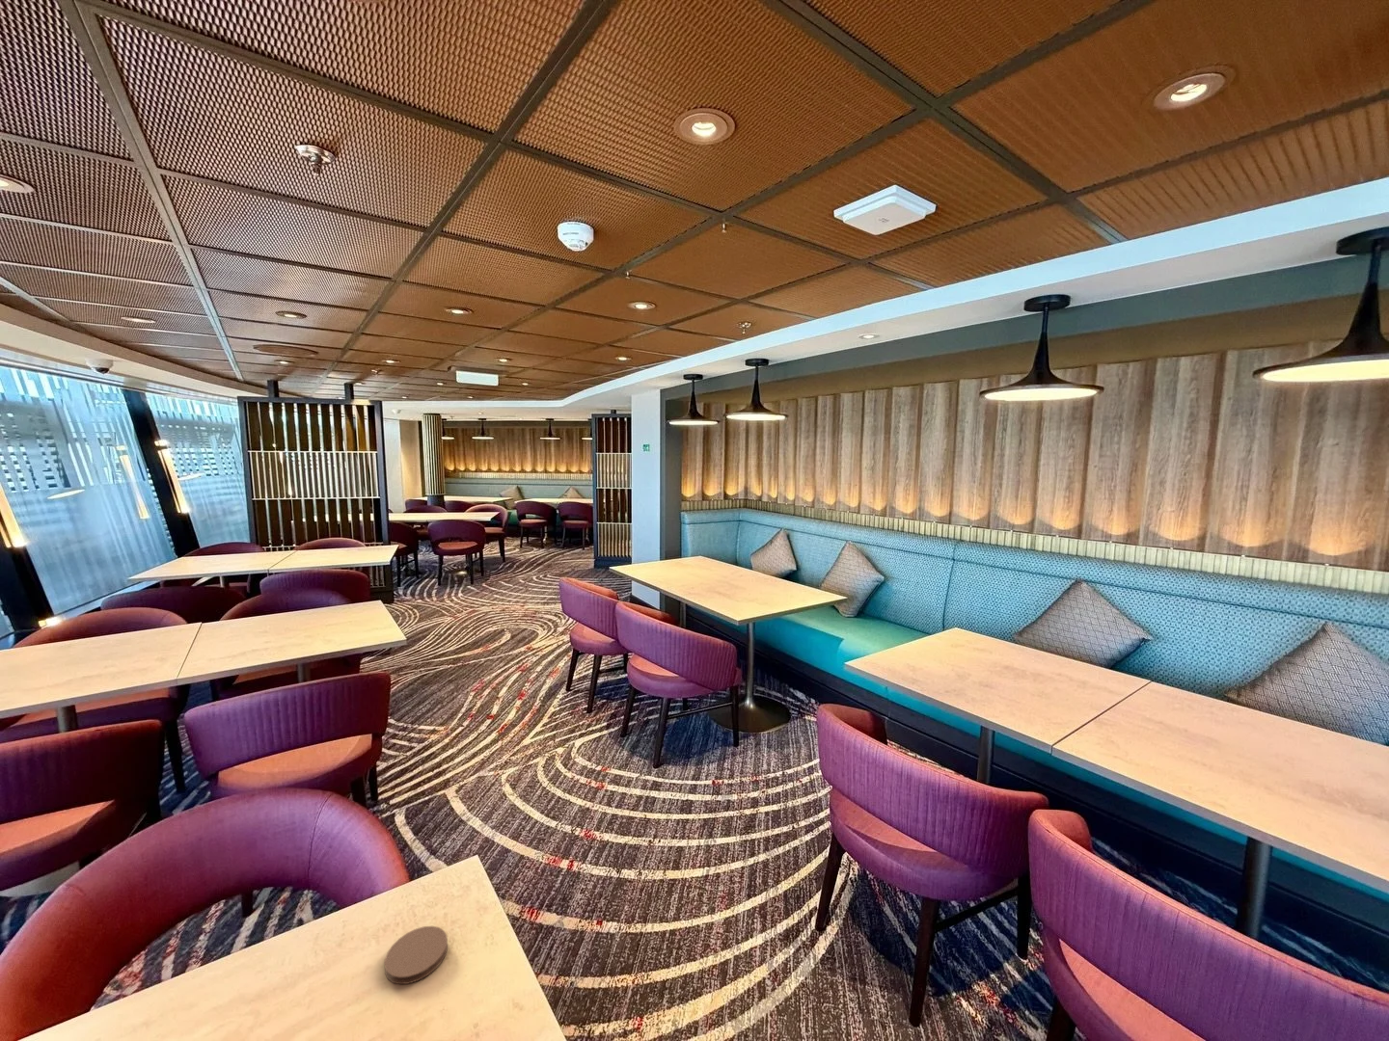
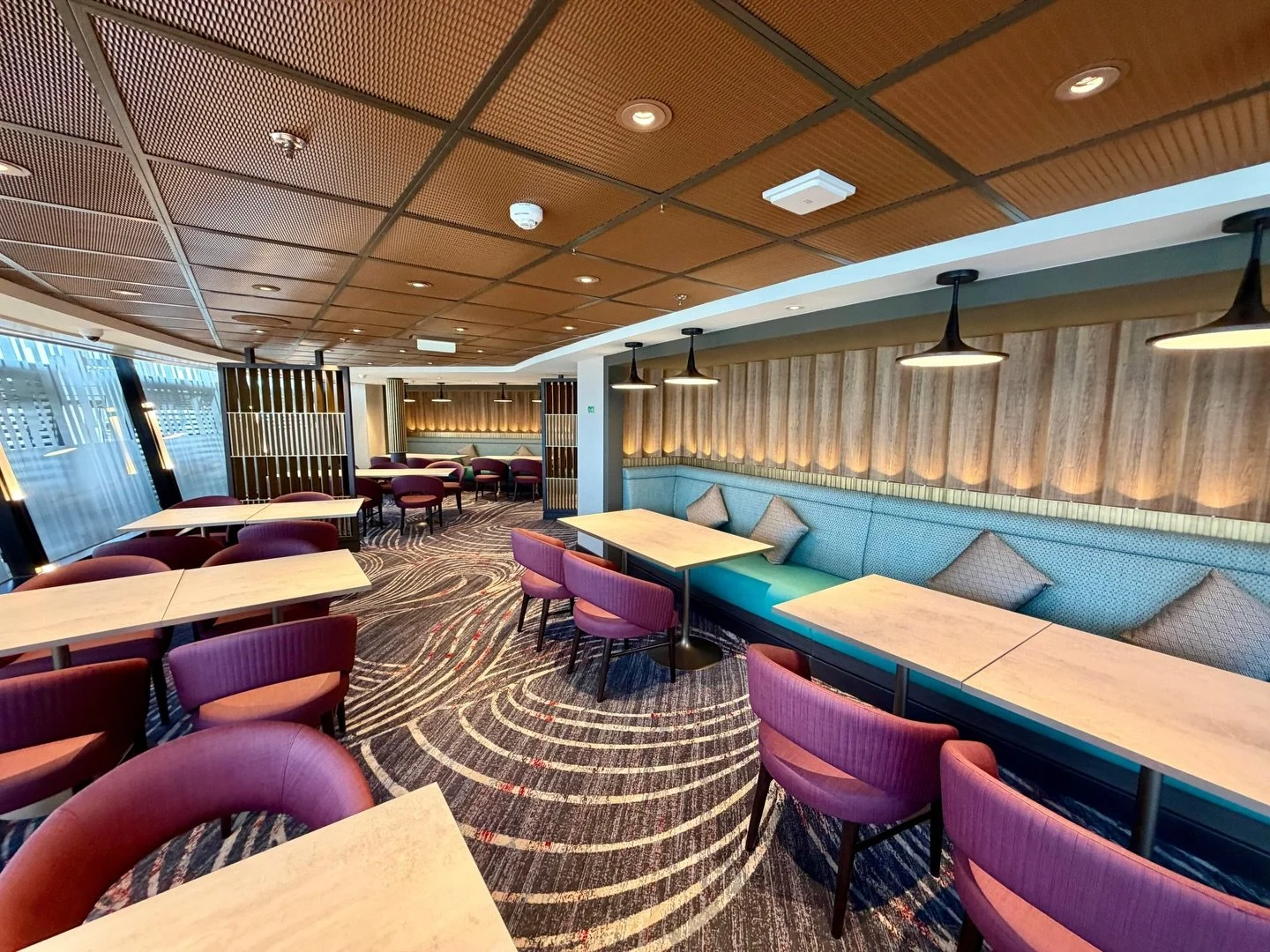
- coaster [384,925,448,985]
